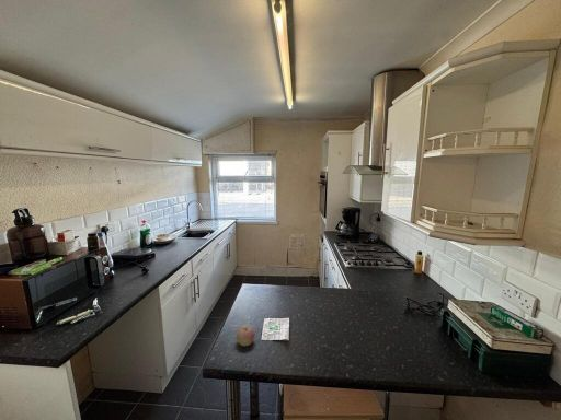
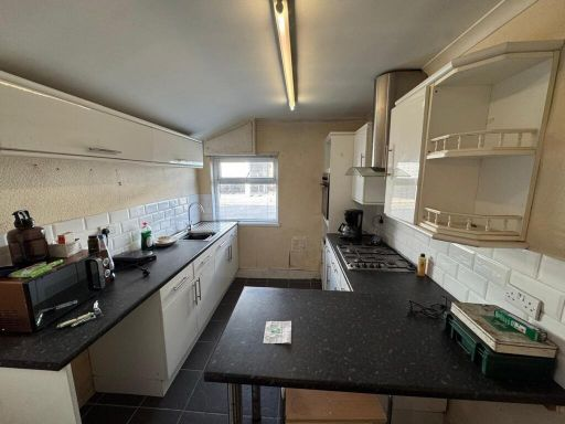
- apple [236,324,256,347]
